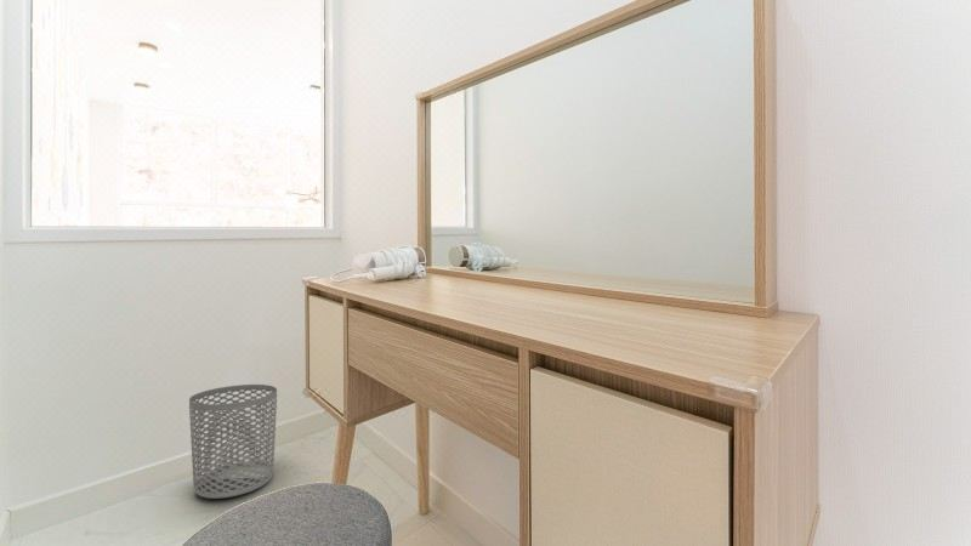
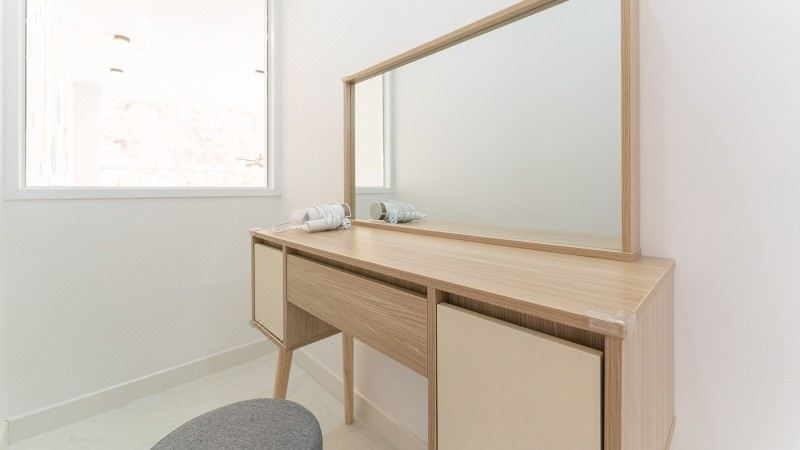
- waste bin [188,383,278,500]
